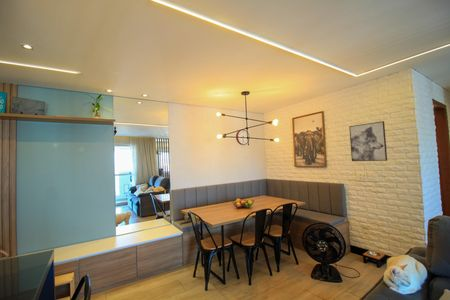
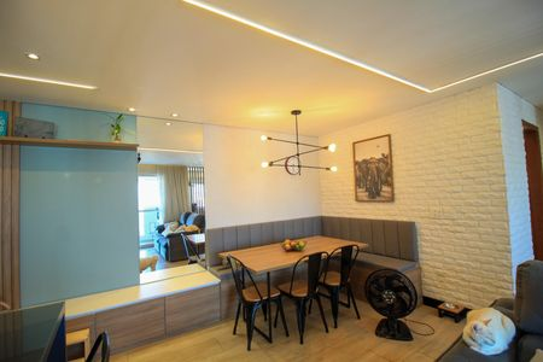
- wall art [348,120,388,162]
